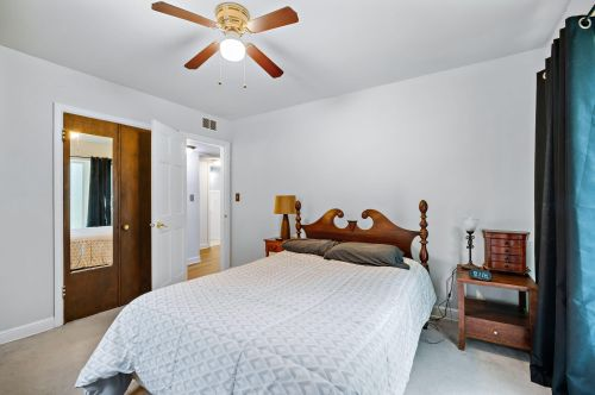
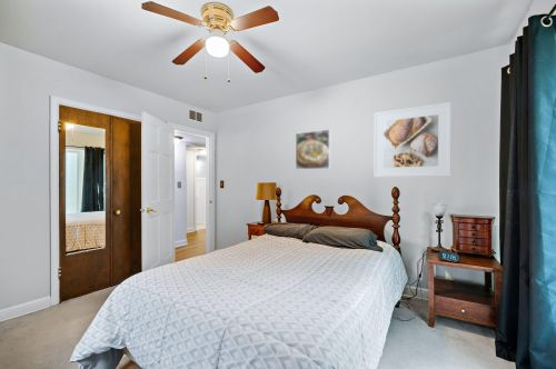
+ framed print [295,128,331,170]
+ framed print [373,101,453,178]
